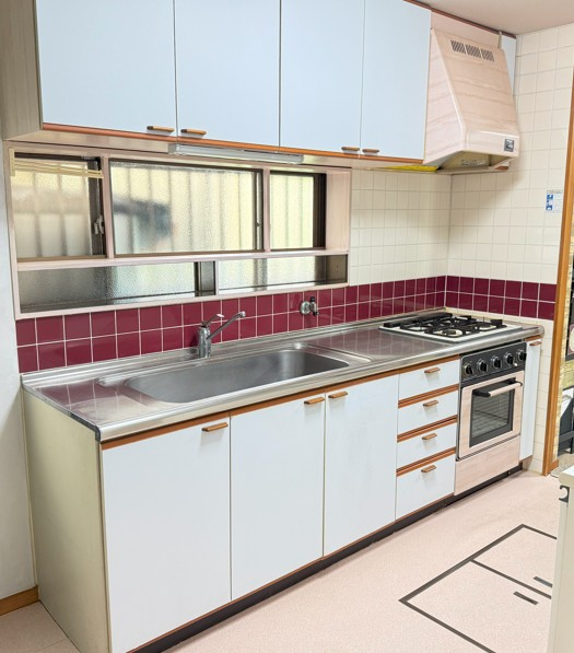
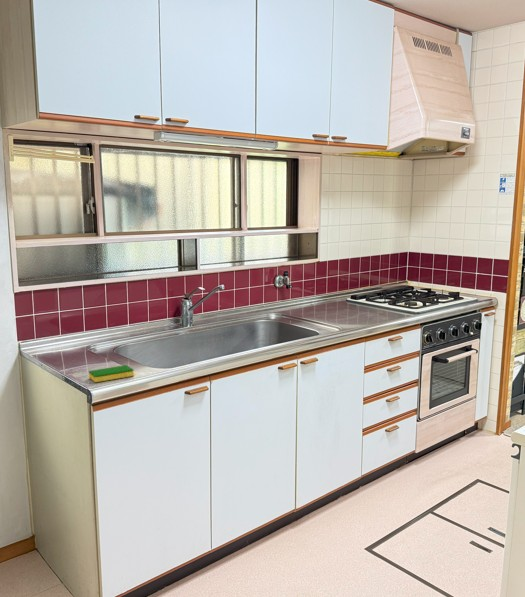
+ dish sponge [88,364,135,383]
